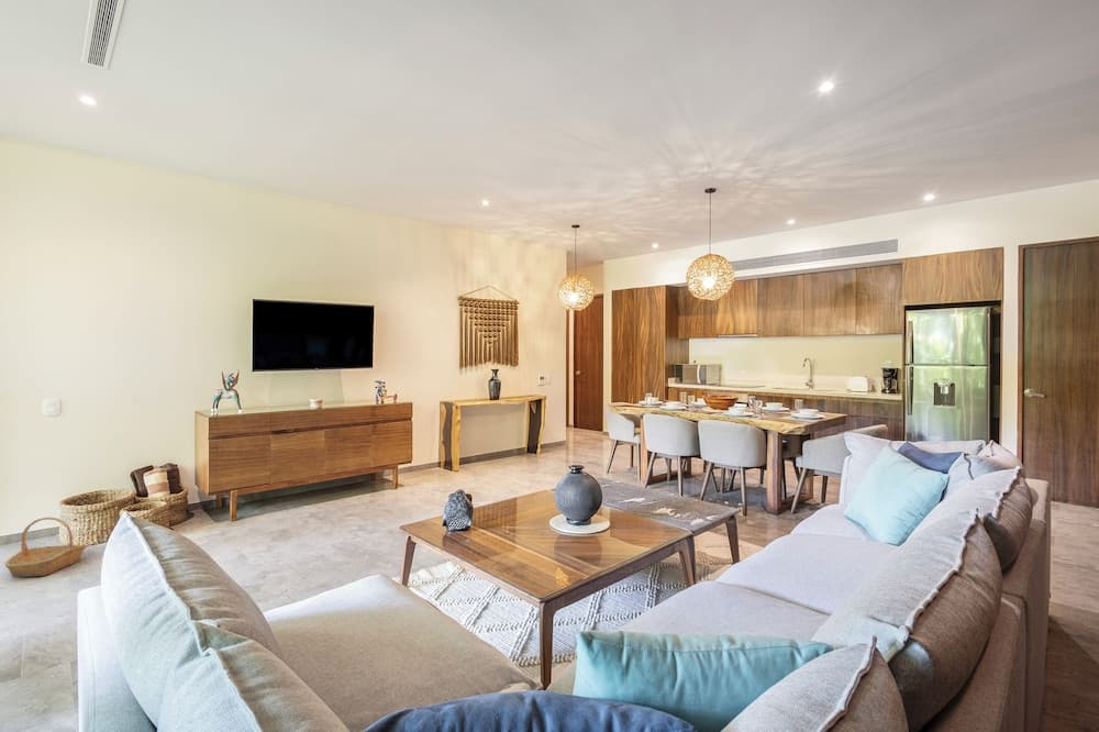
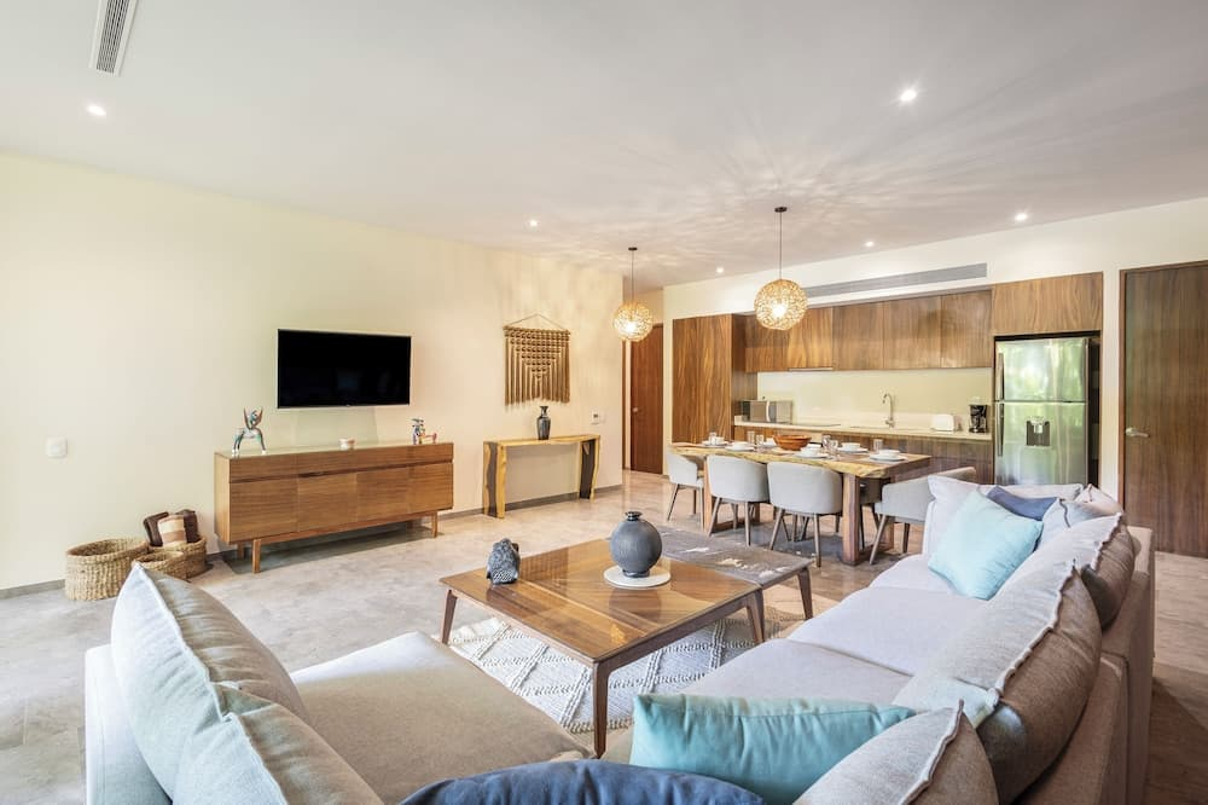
- basket [3,517,88,578]
